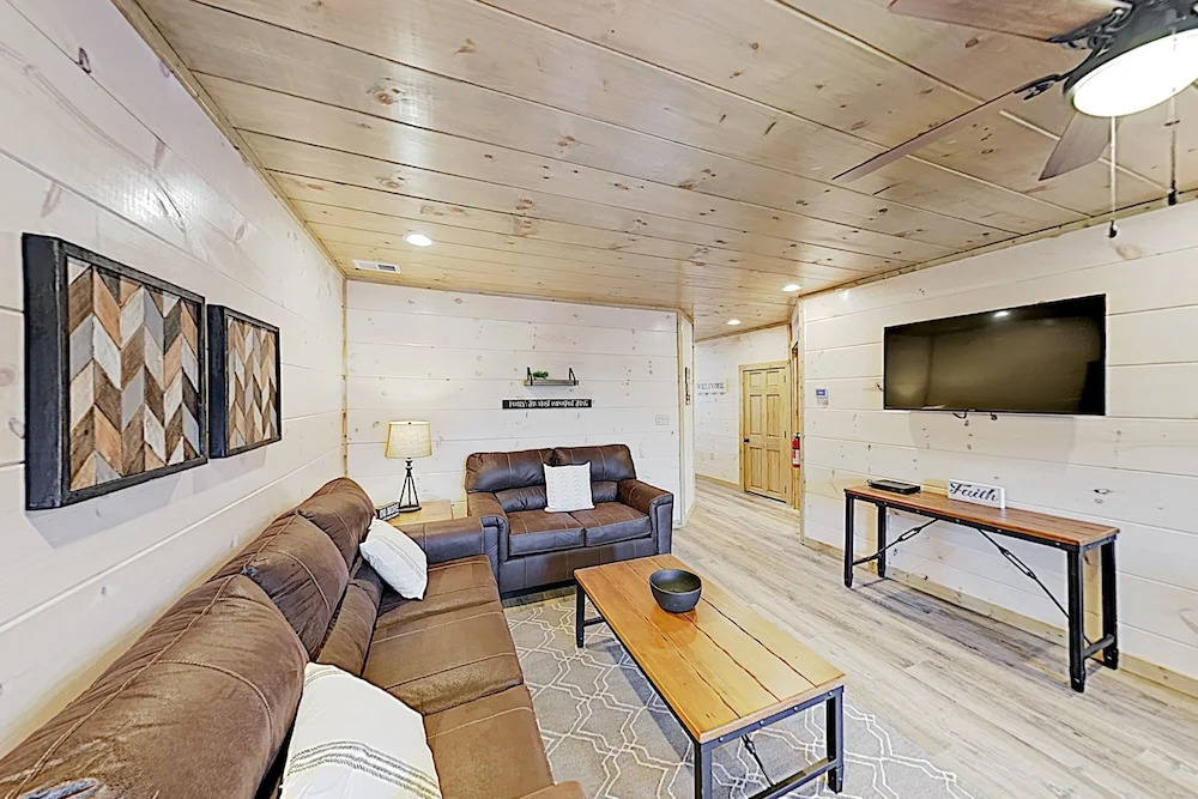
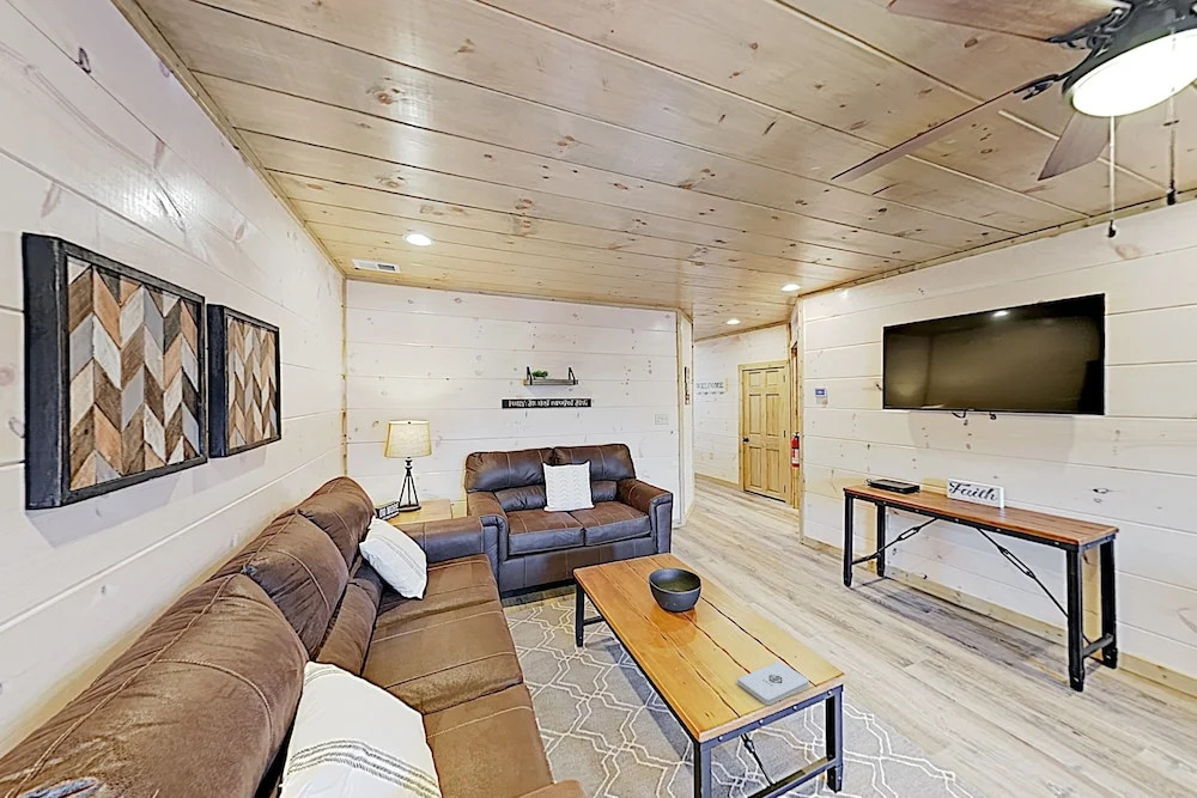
+ notepad [736,660,810,706]
